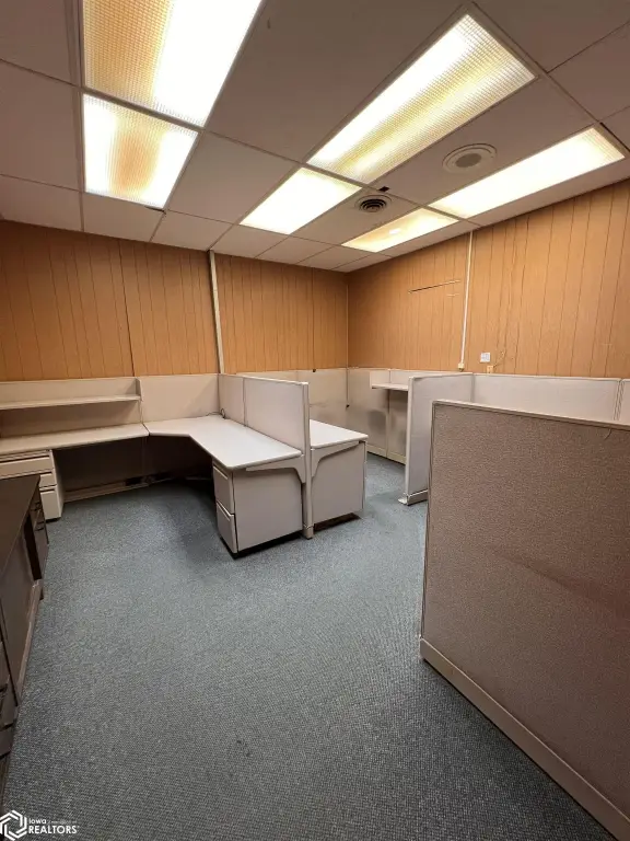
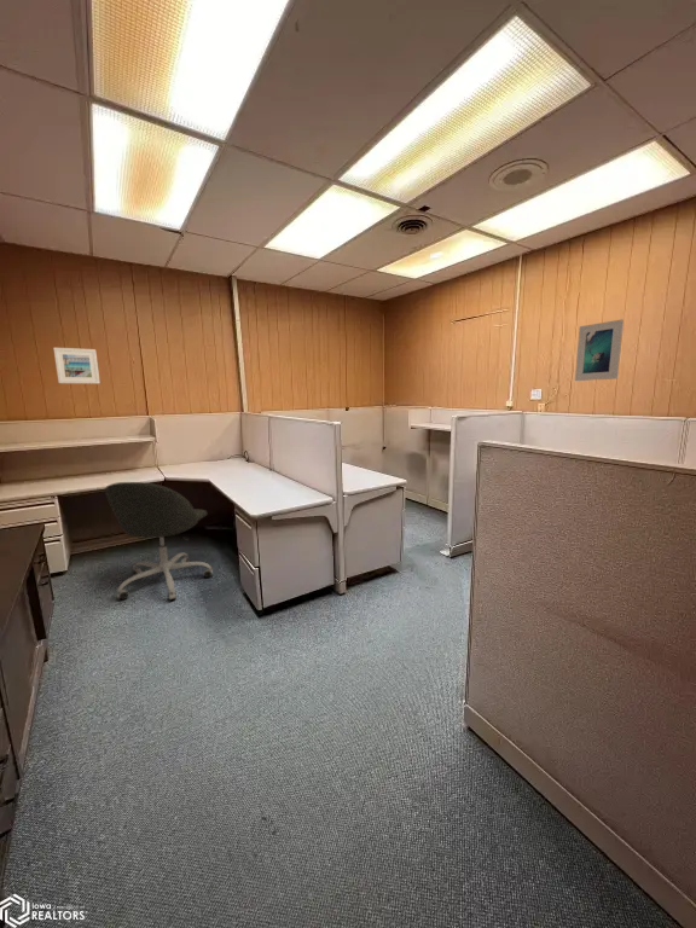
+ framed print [52,347,102,385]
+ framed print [574,318,625,382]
+ office chair [104,481,214,602]
